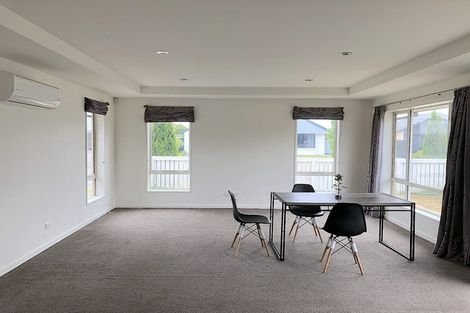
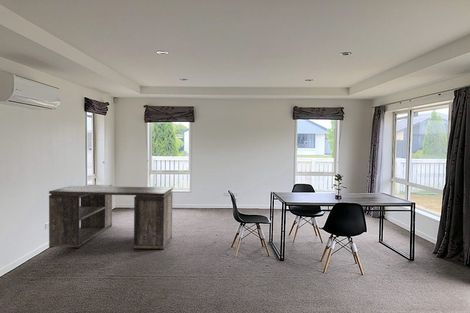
+ desk [48,184,174,251]
